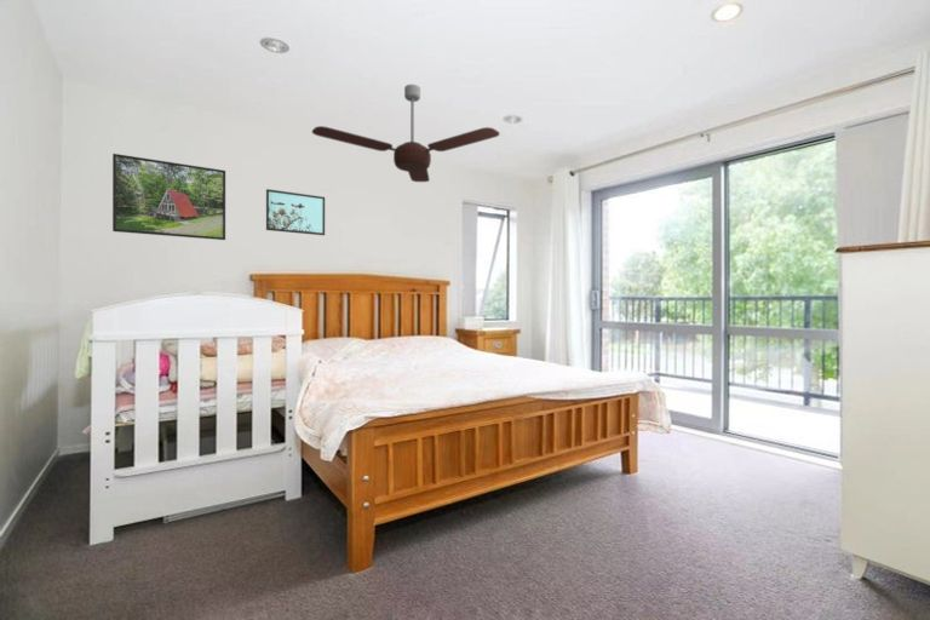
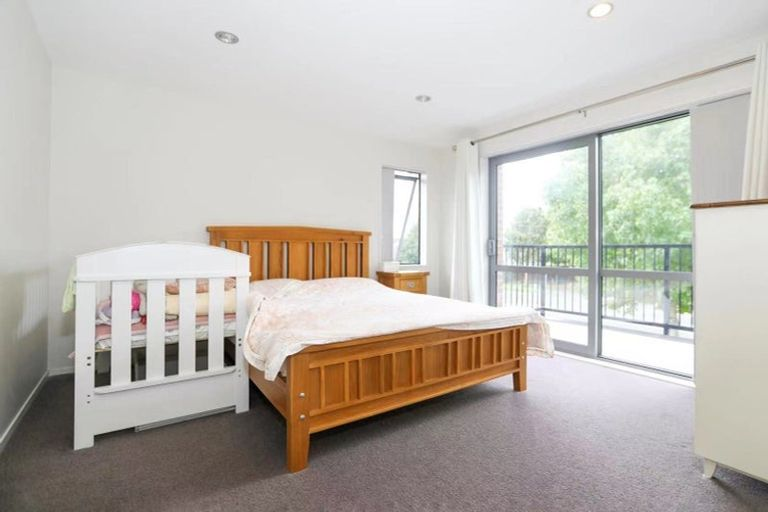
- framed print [265,188,326,236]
- ceiling fan [311,84,501,183]
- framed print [111,153,226,241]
